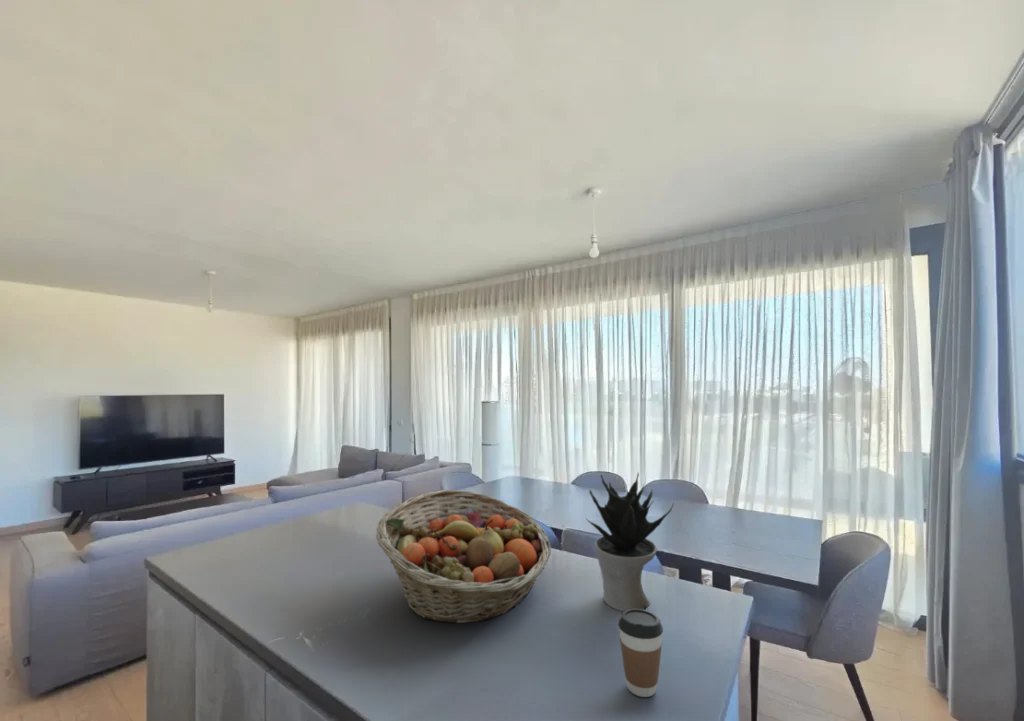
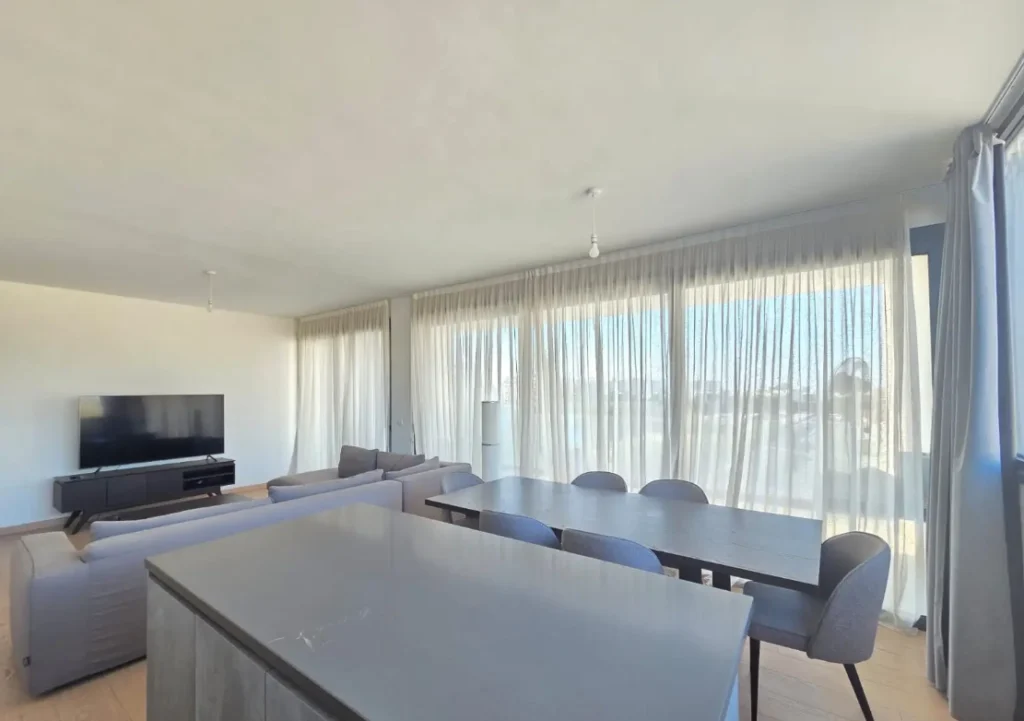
- fruit basket [375,489,552,624]
- potted plant [585,471,675,612]
- coffee cup [617,609,664,698]
